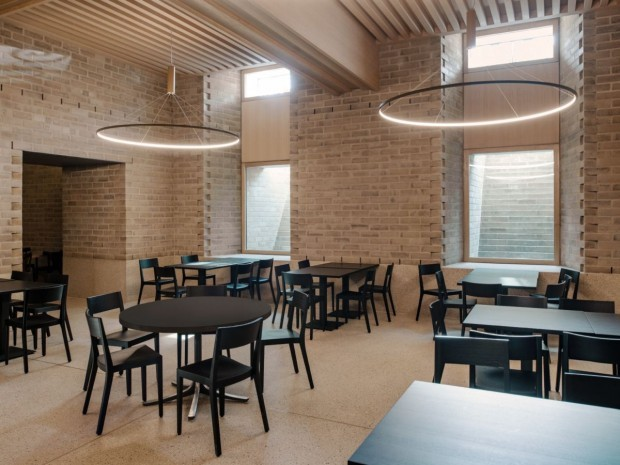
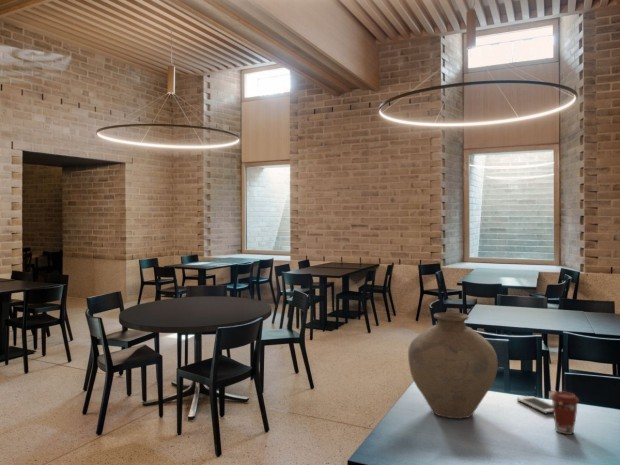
+ cell phone [516,395,554,414]
+ vase [407,311,499,419]
+ coffee cup [550,390,580,435]
